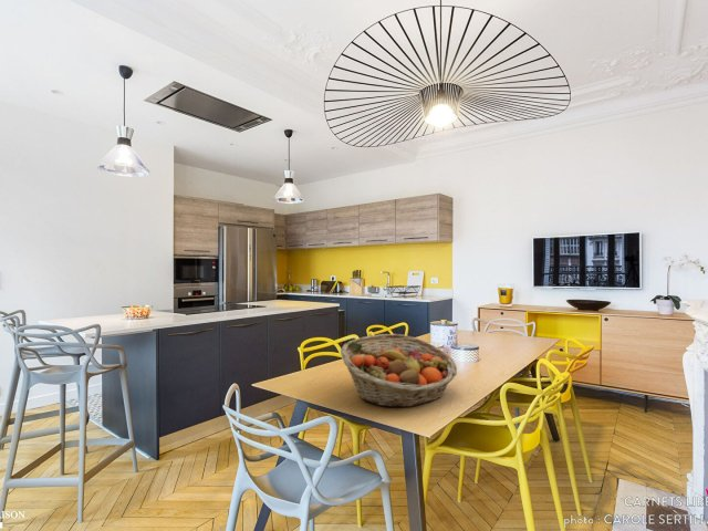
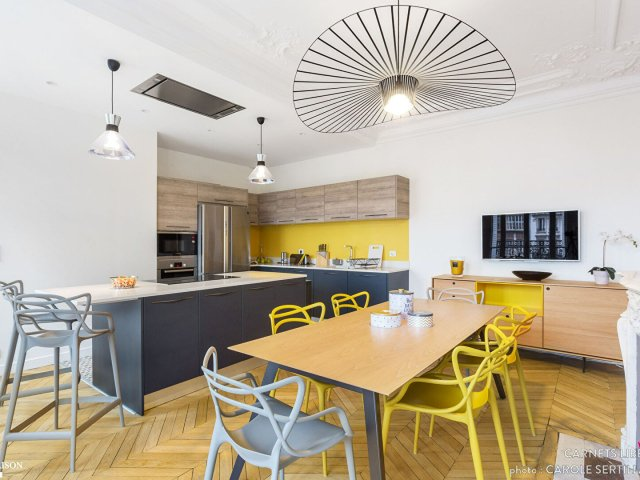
- fruit basket [340,333,458,408]
